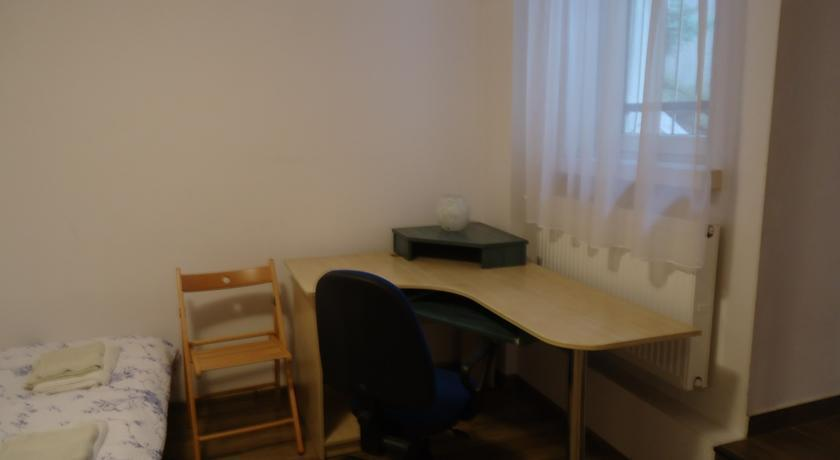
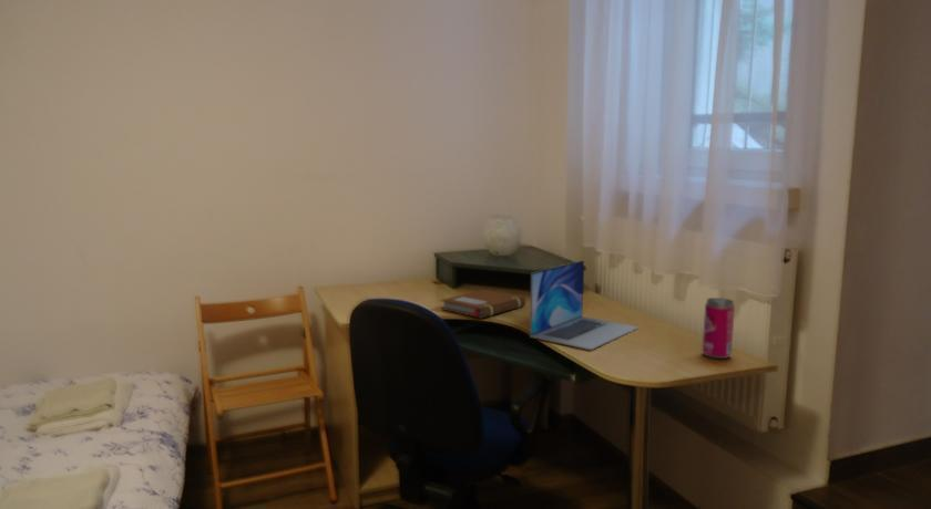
+ beverage can [702,297,736,360]
+ laptop [529,259,640,351]
+ notebook [440,289,526,319]
